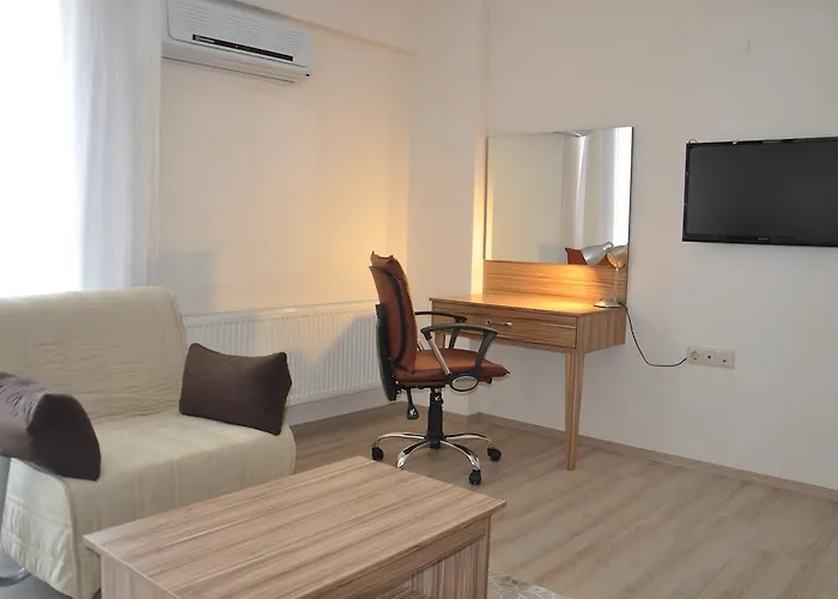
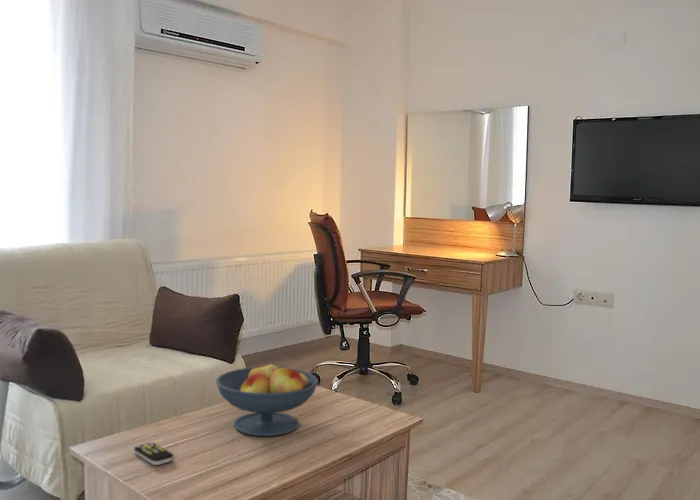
+ remote control [133,441,174,466]
+ fruit bowl [215,361,319,437]
